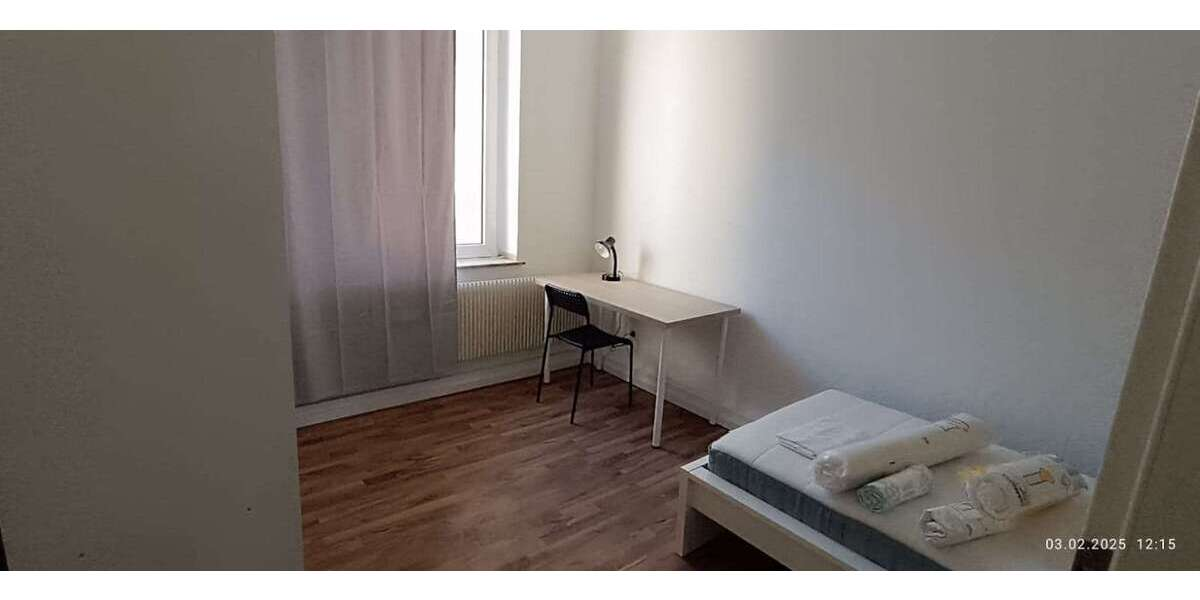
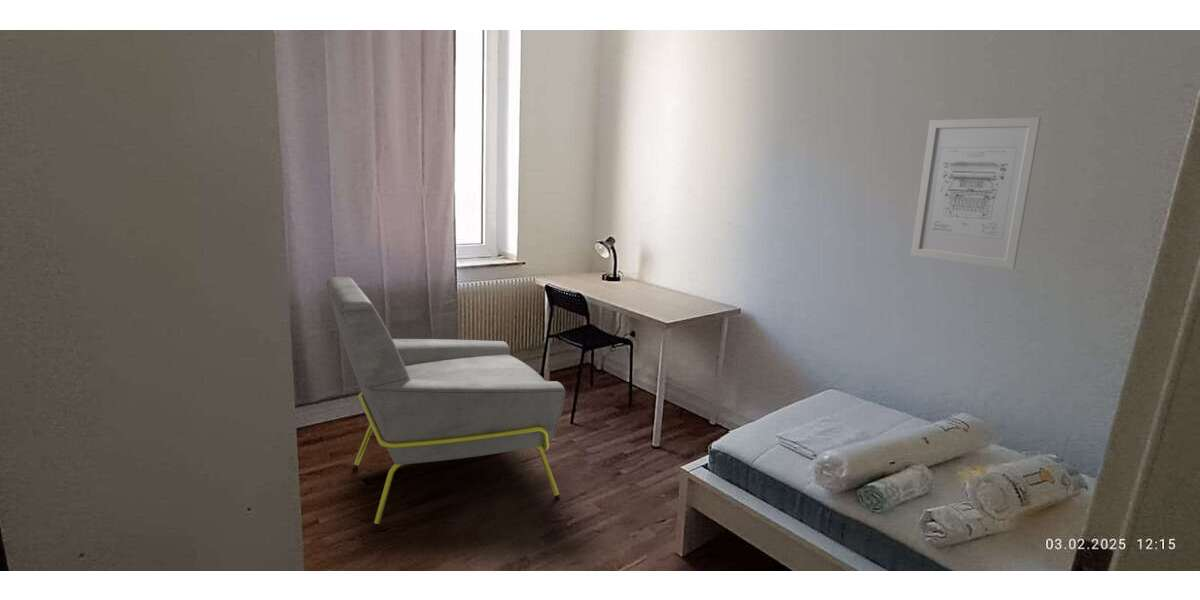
+ wall art [910,116,1042,270]
+ armchair [326,276,566,528]
